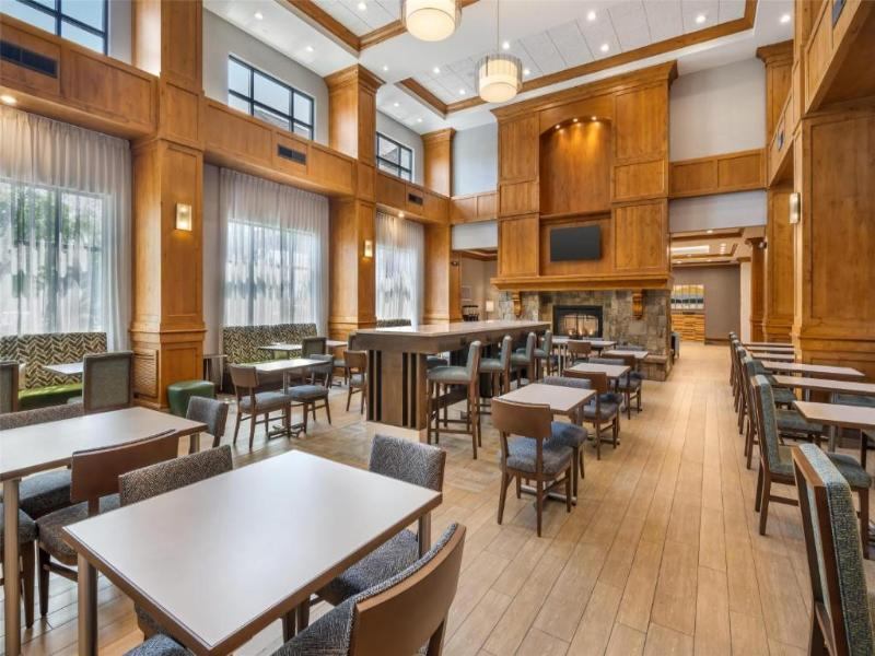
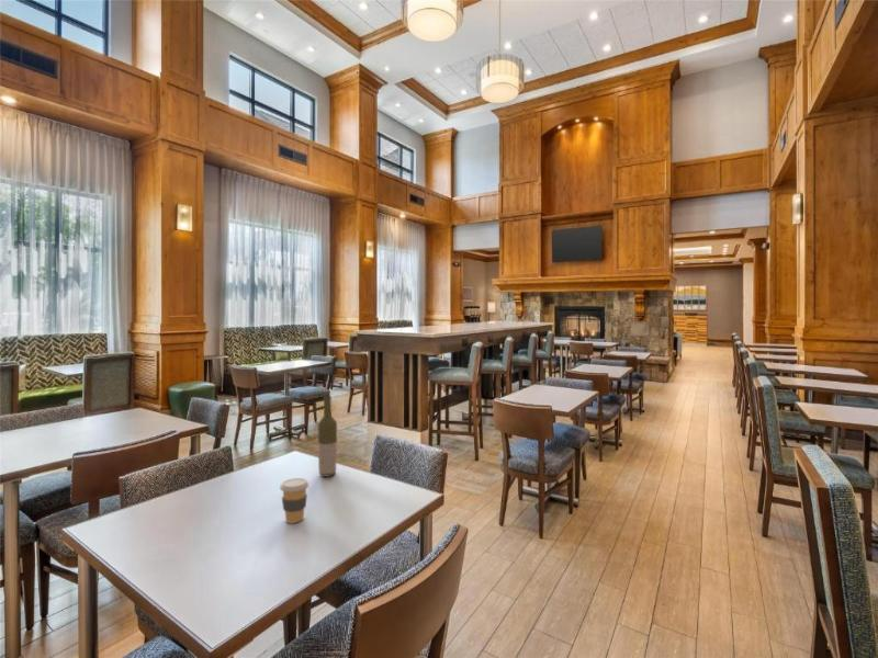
+ coffee cup [279,477,311,524]
+ bottle [317,394,338,478]
